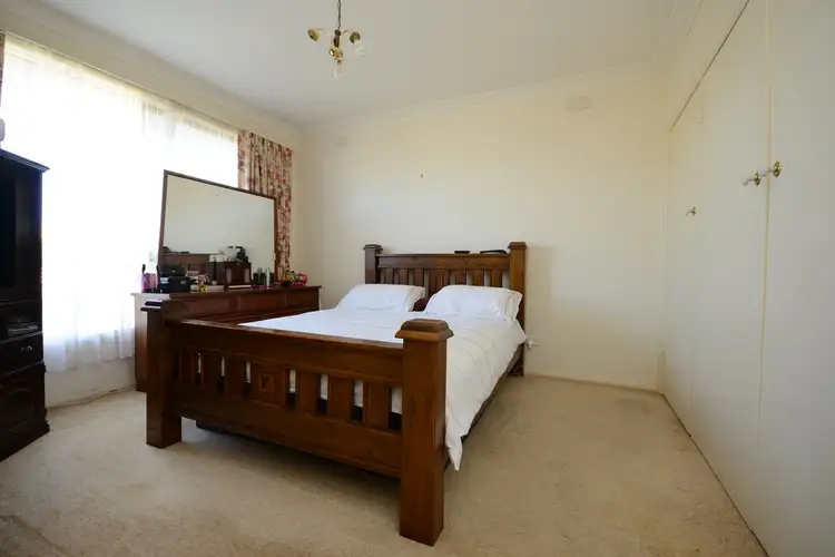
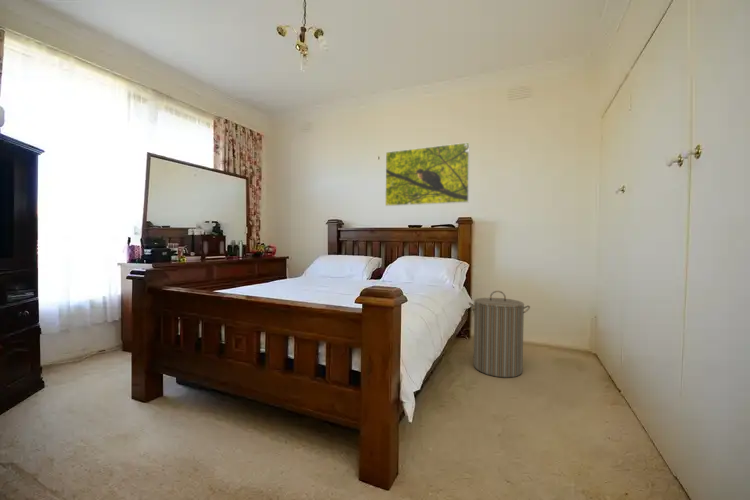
+ laundry hamper [468,290,531,379]
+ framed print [384,141,471,207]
